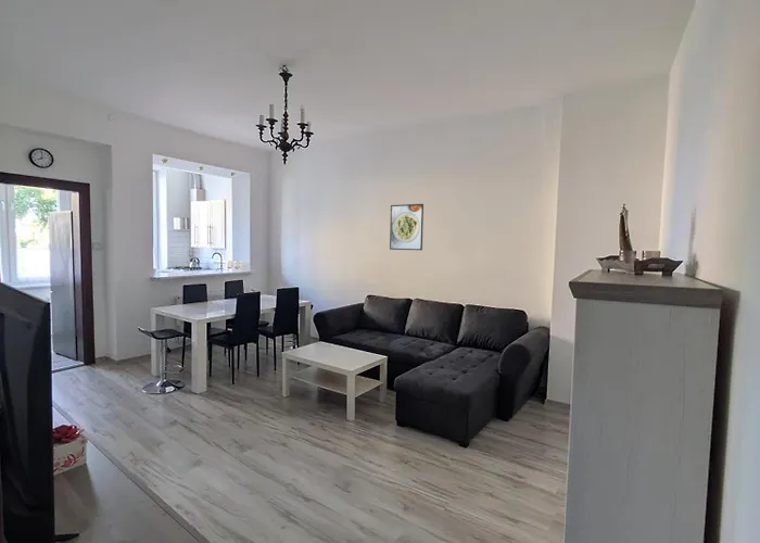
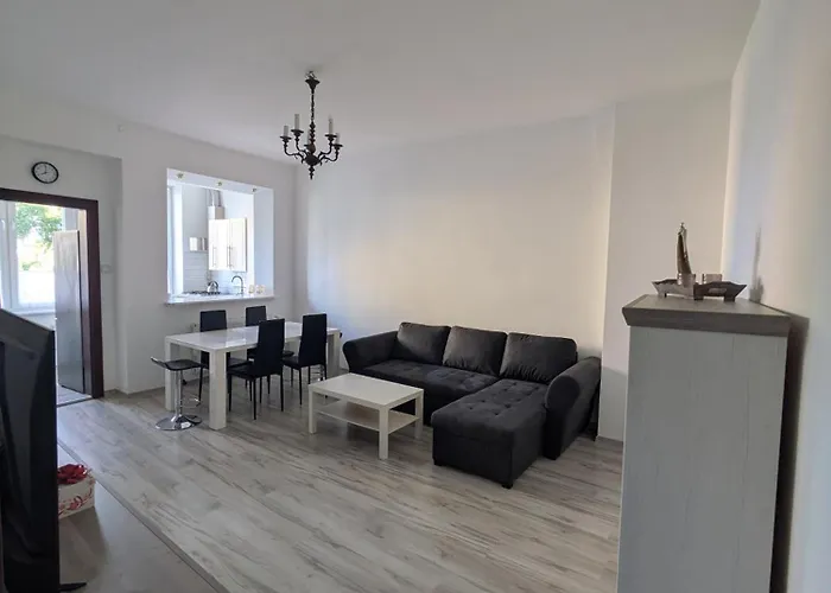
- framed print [389,203,425,251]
